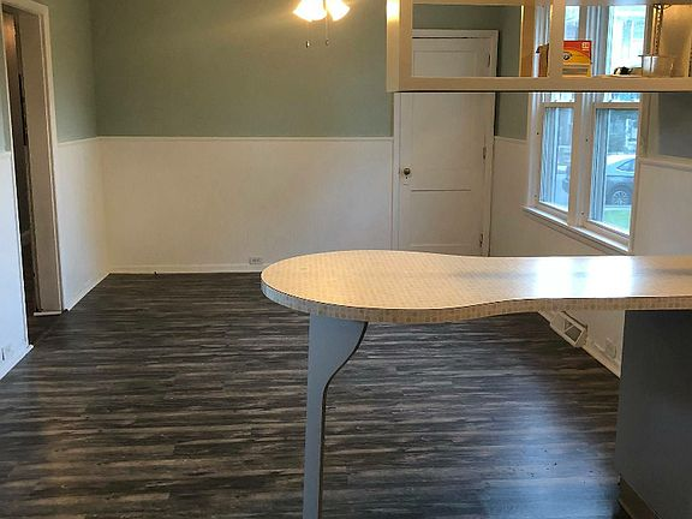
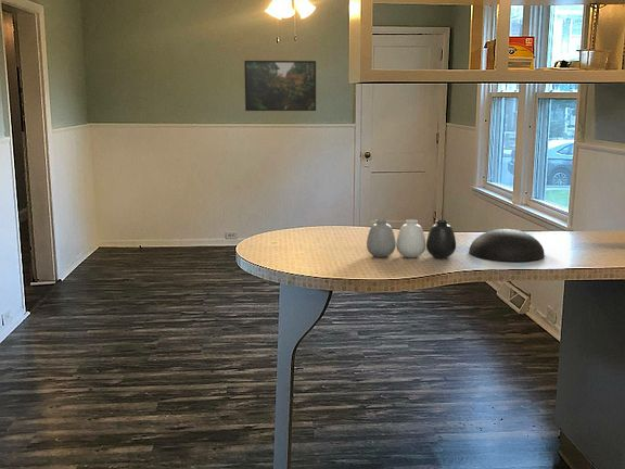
+ vase [366,218,457,259]
+ bowl [468,228,546,263]
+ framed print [243,60,317,112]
